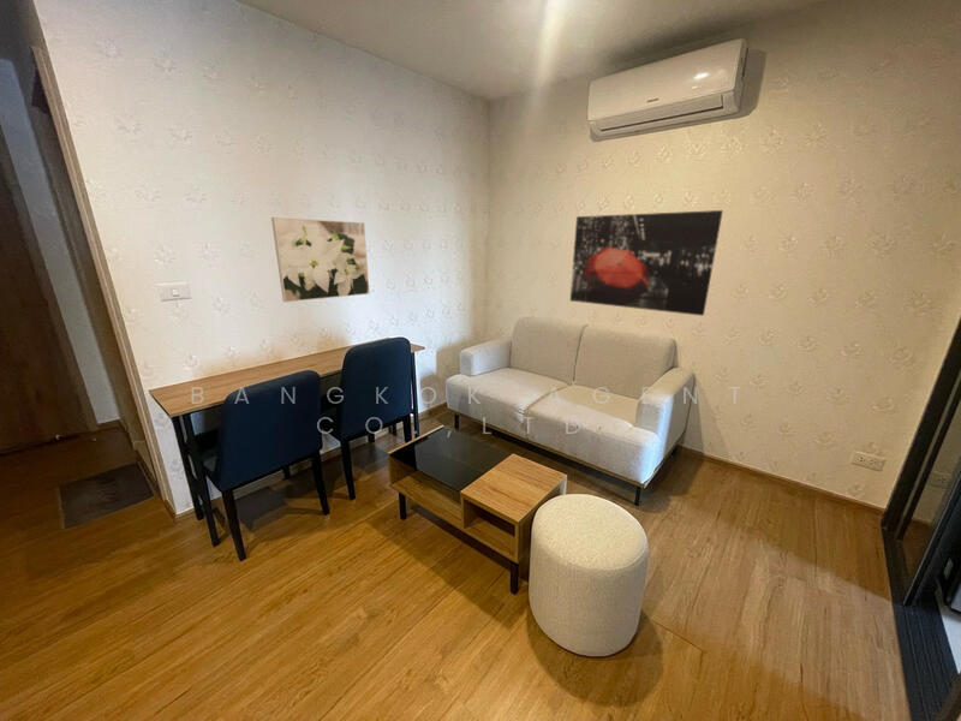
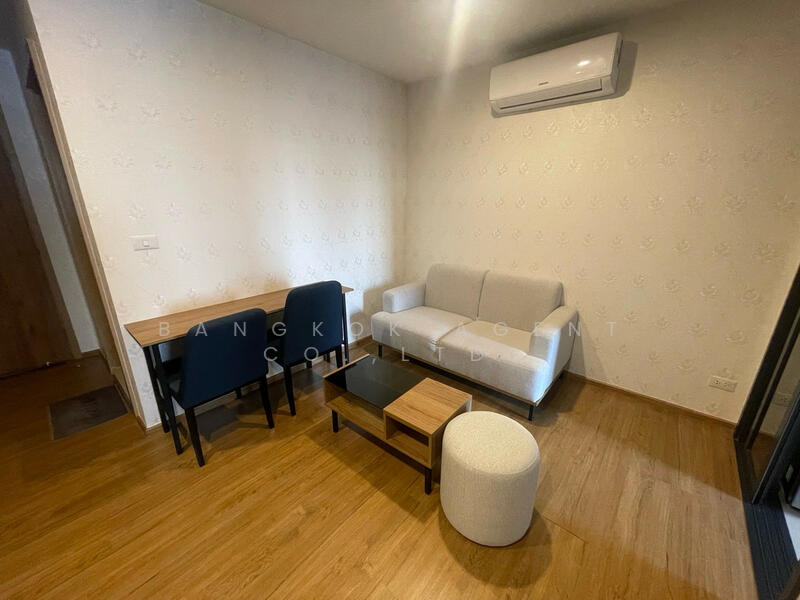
- wall art [569,209,724,317]
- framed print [270,216,371,303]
